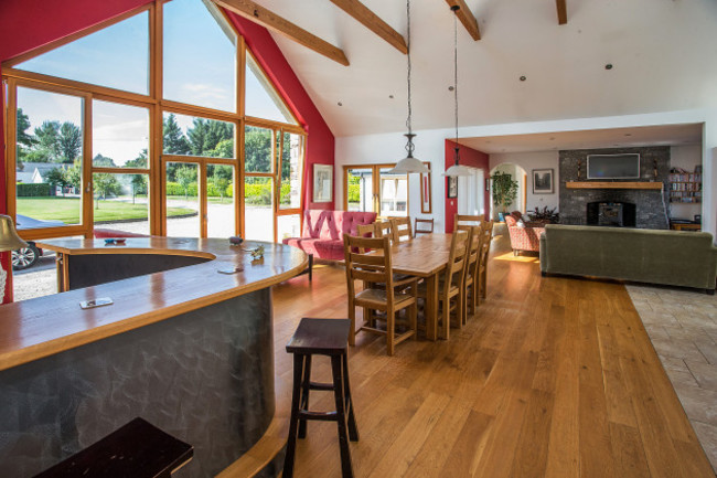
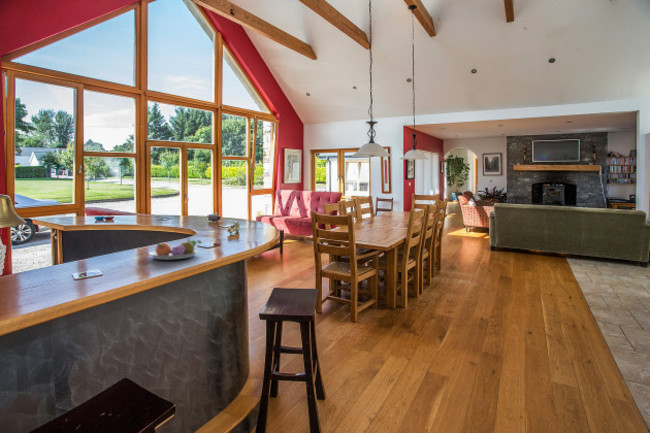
+ fruit bowl [148,238,203,261]
